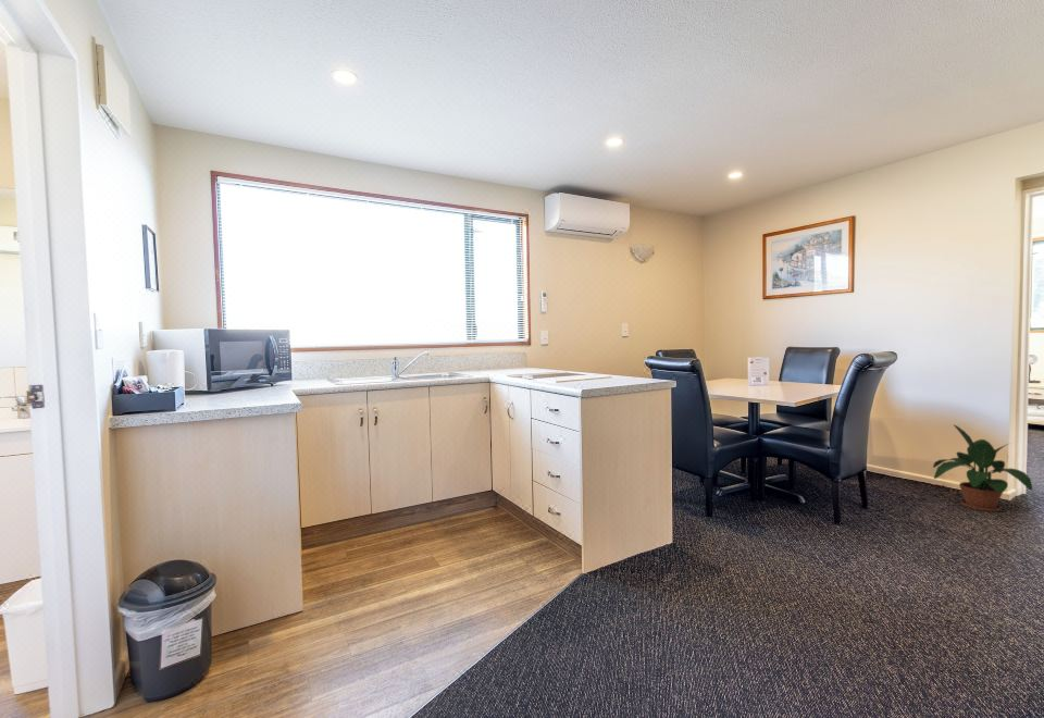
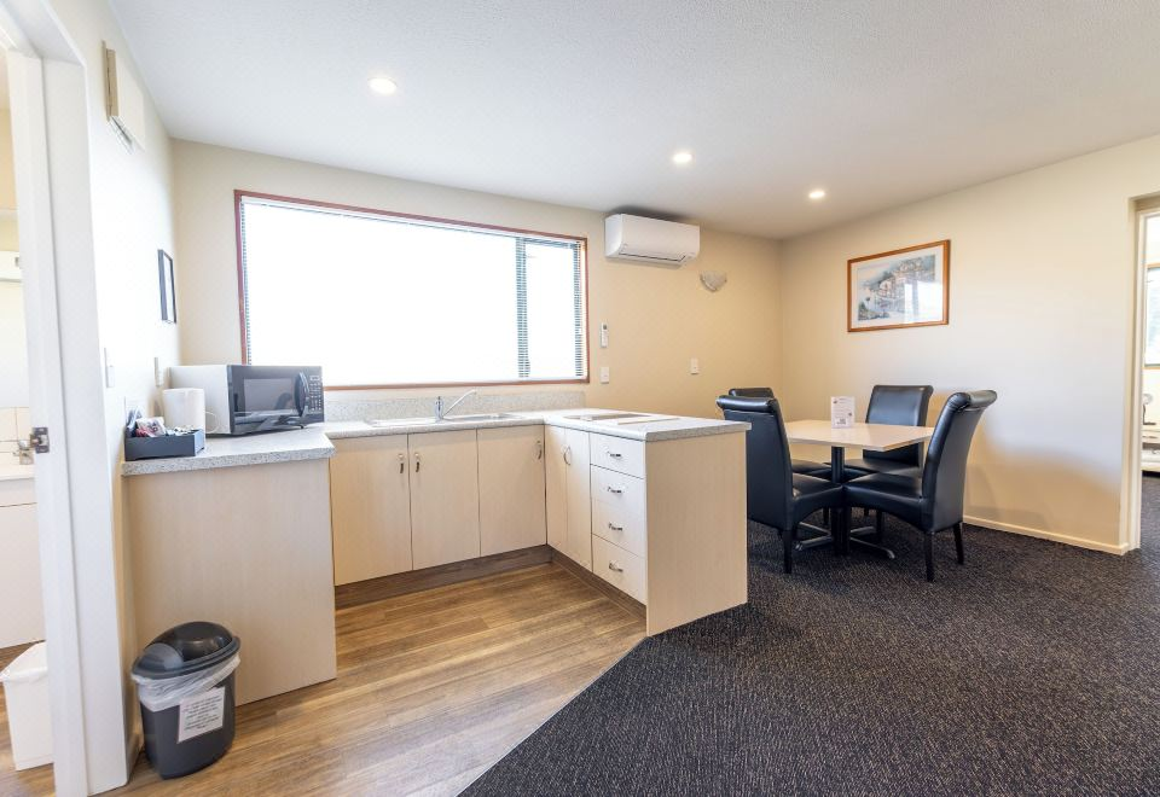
- potted plant [932,423,1033,512]
